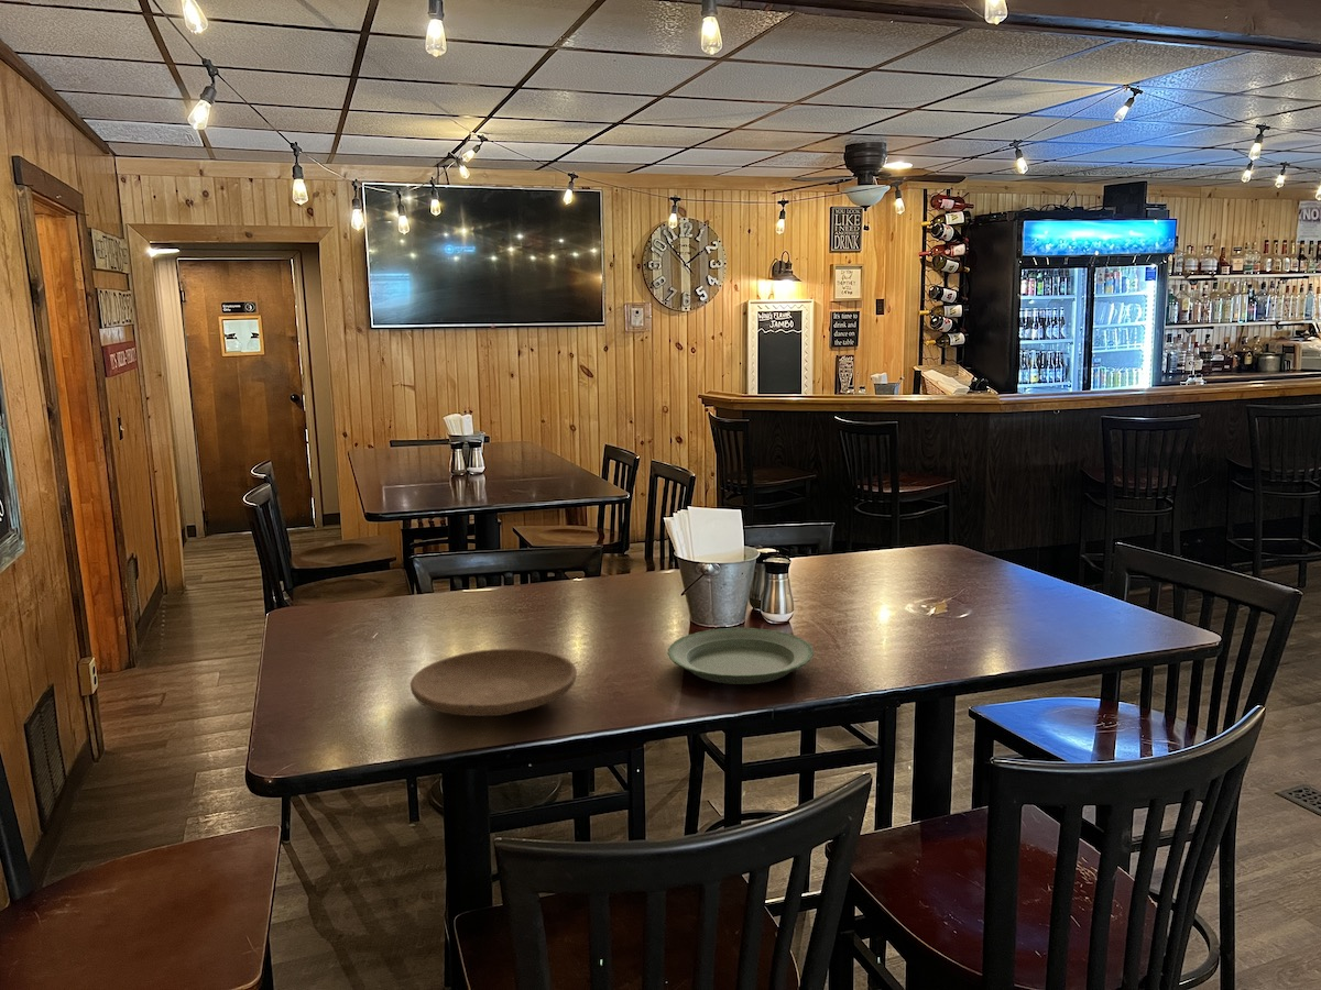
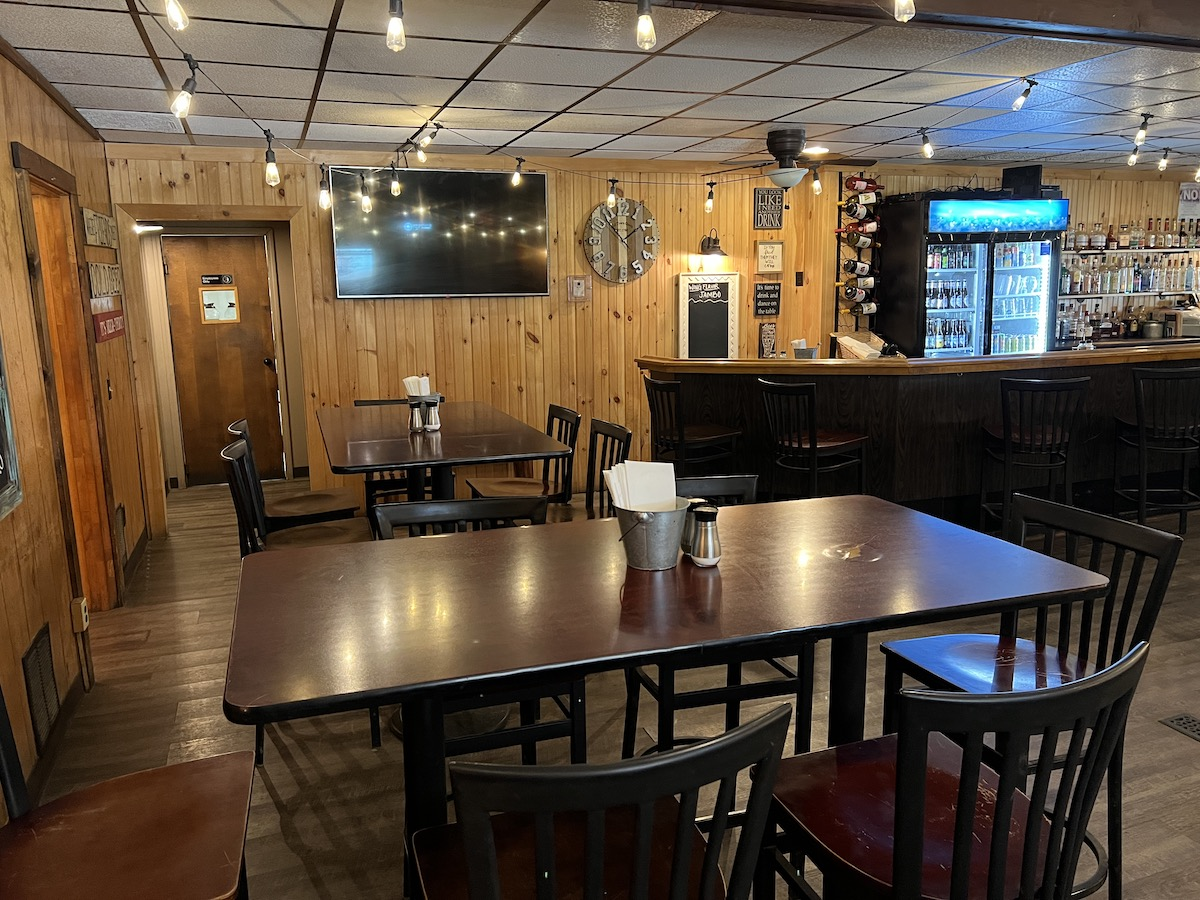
- plate [410,648,578,717]
- plate [667,627,815,685]
